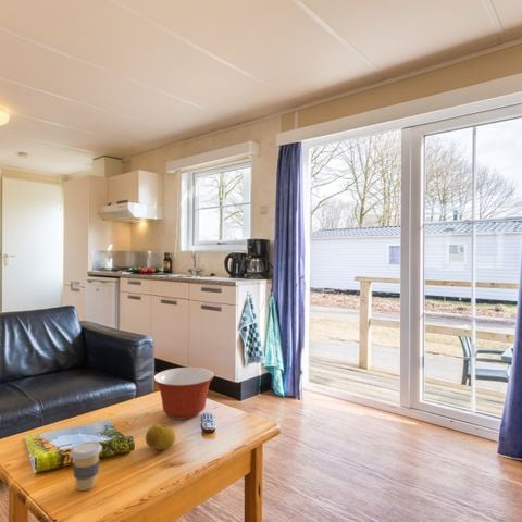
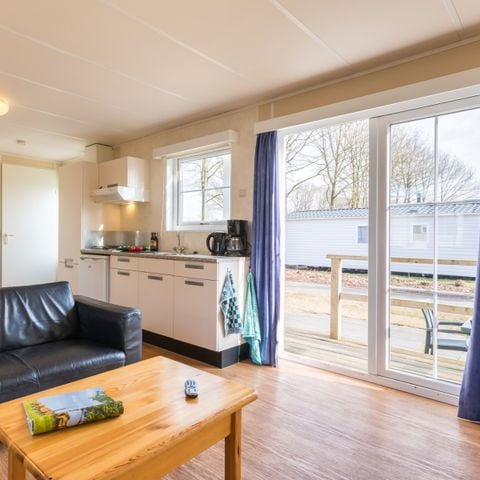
- fruit [145,423,176,450]
- mixing bowl [152,366,215,421]
- coffee cup [70,440,103,492]
